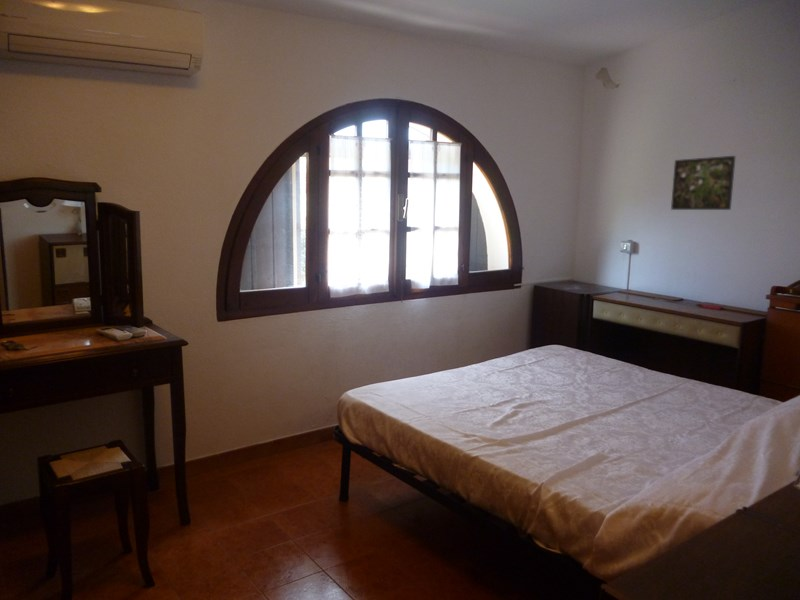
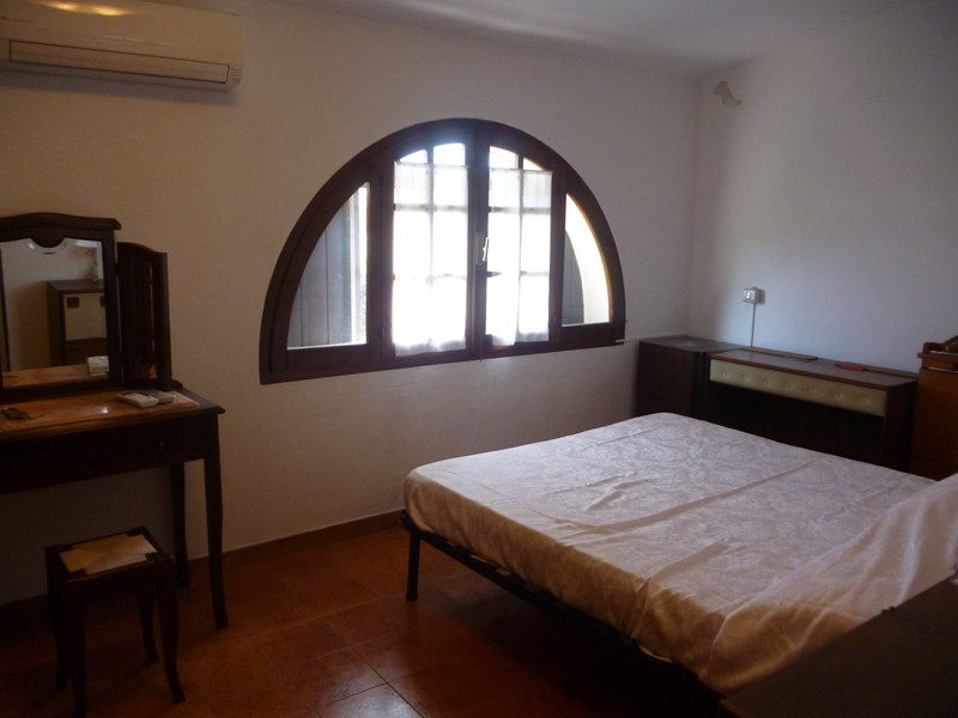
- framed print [670,155,737,211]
